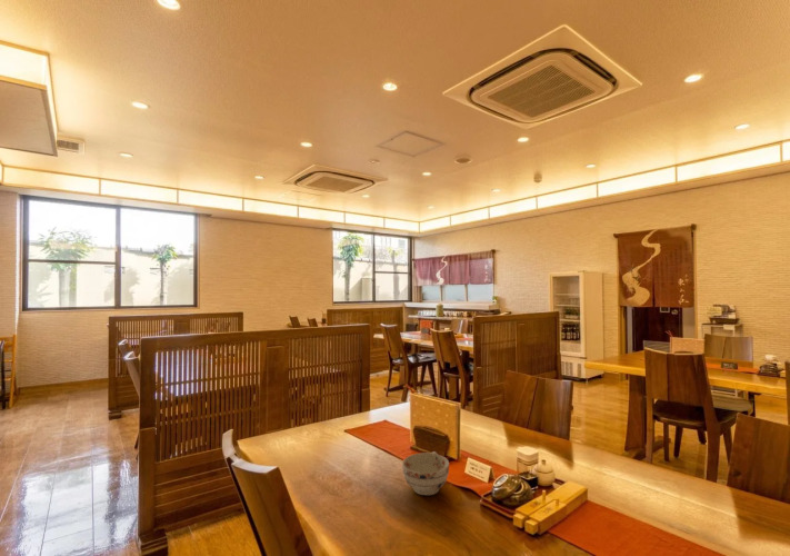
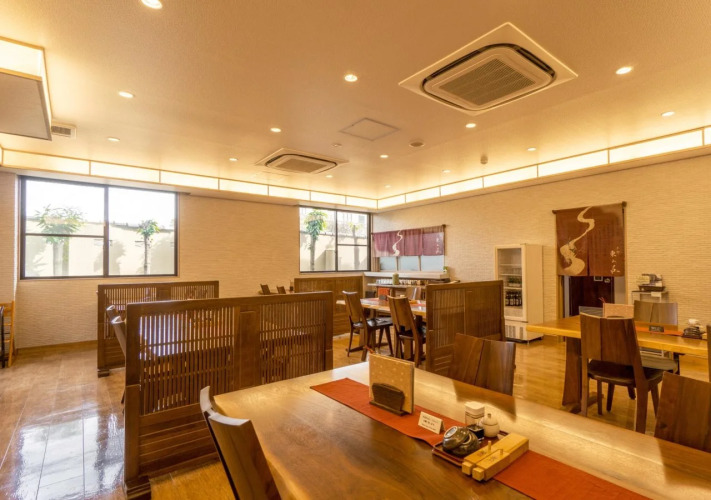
- teacup [401,450,450,496]
